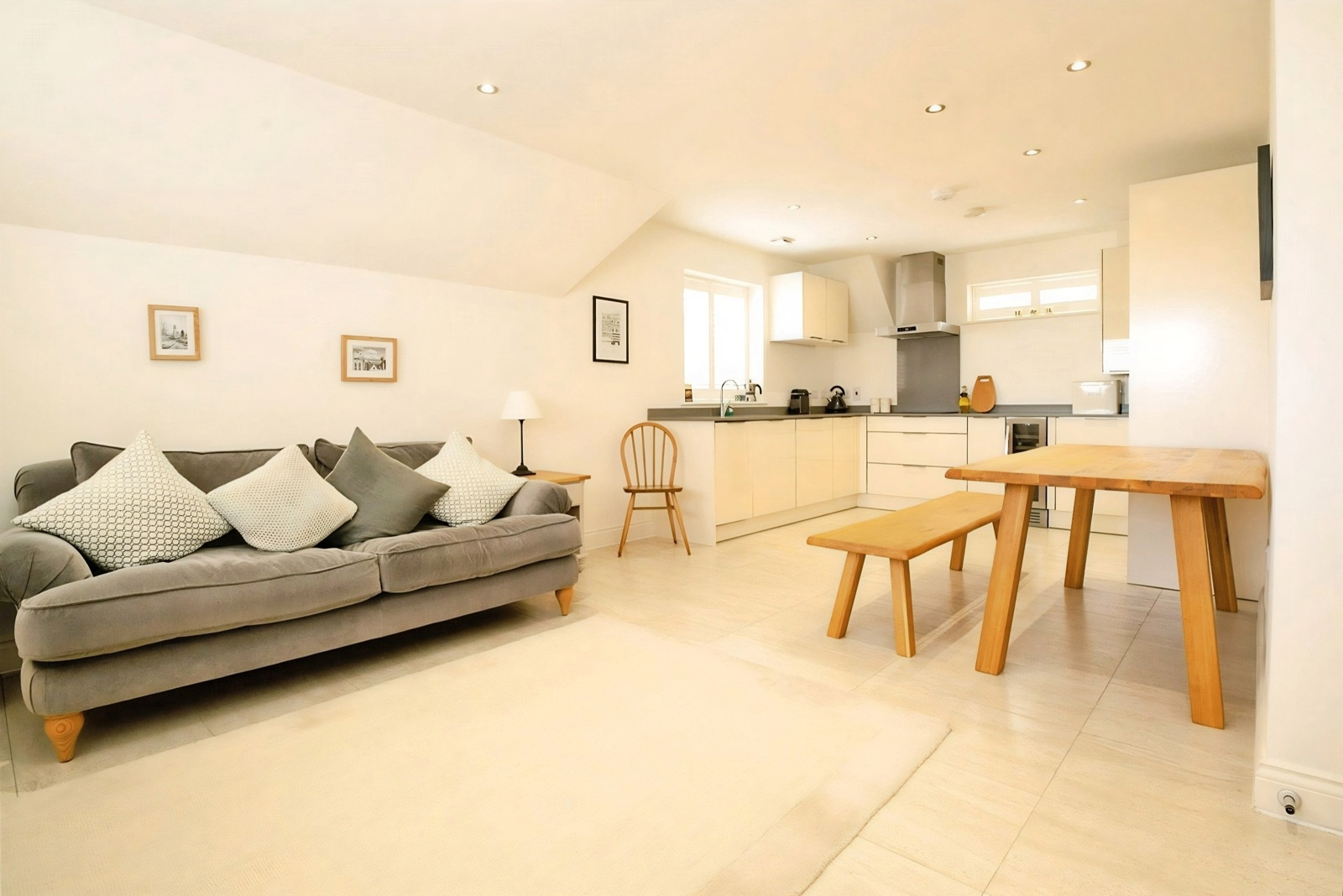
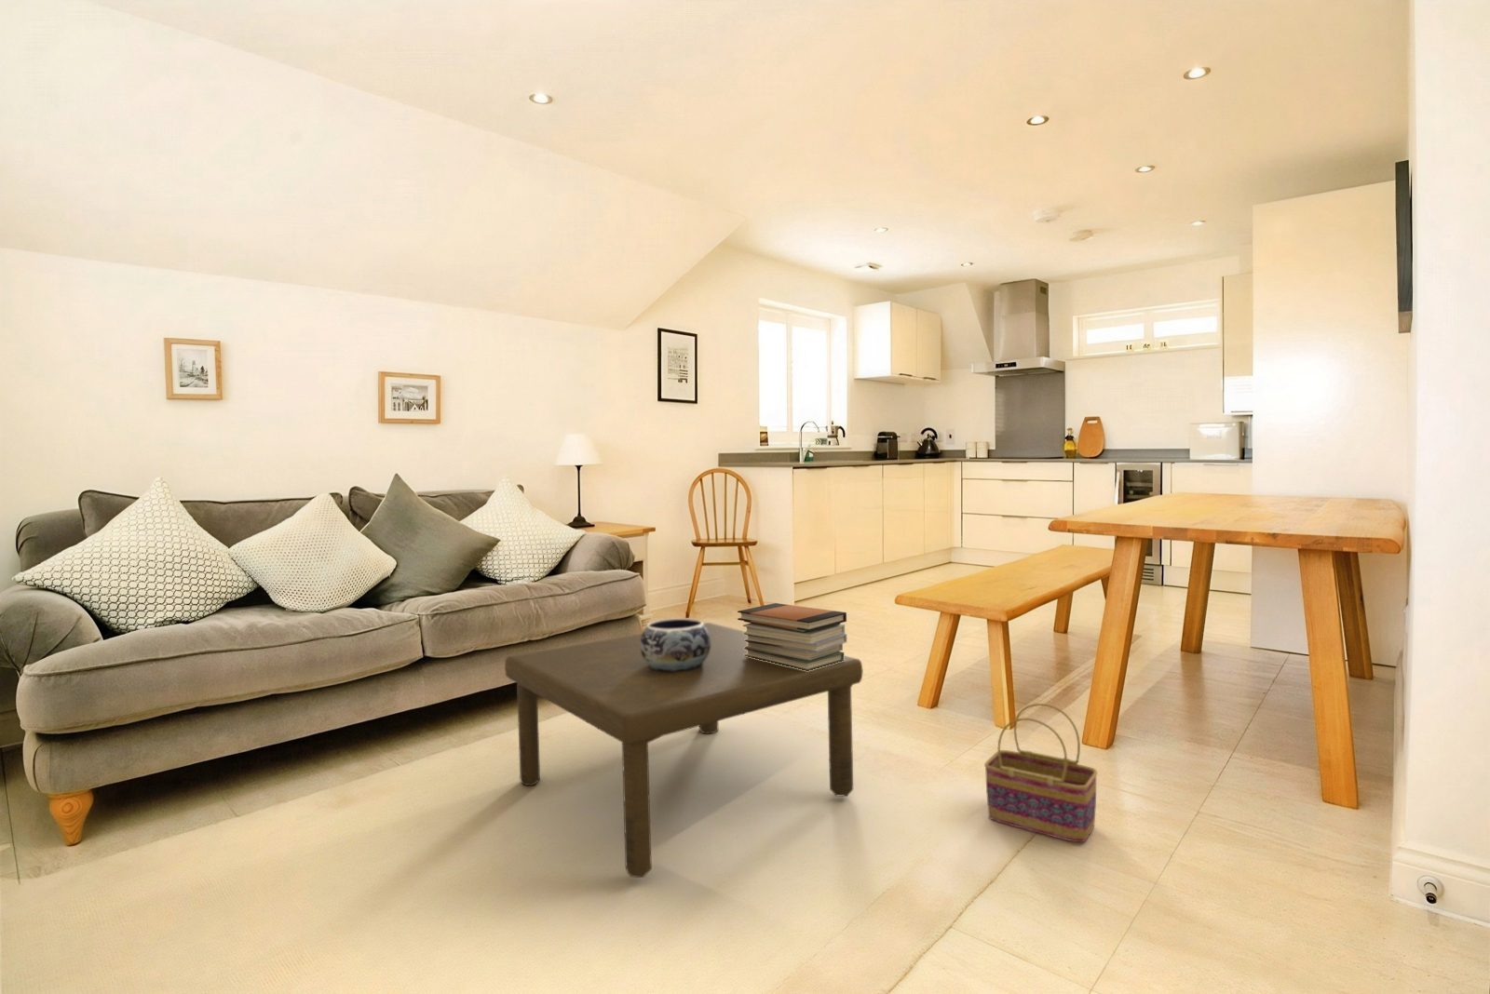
+ decorative bowl [640,617,710,671]
+ basket [983,702,1098,843]
+ book stack [737,602,848,671]
+ coffee table [504,621,864,879]
